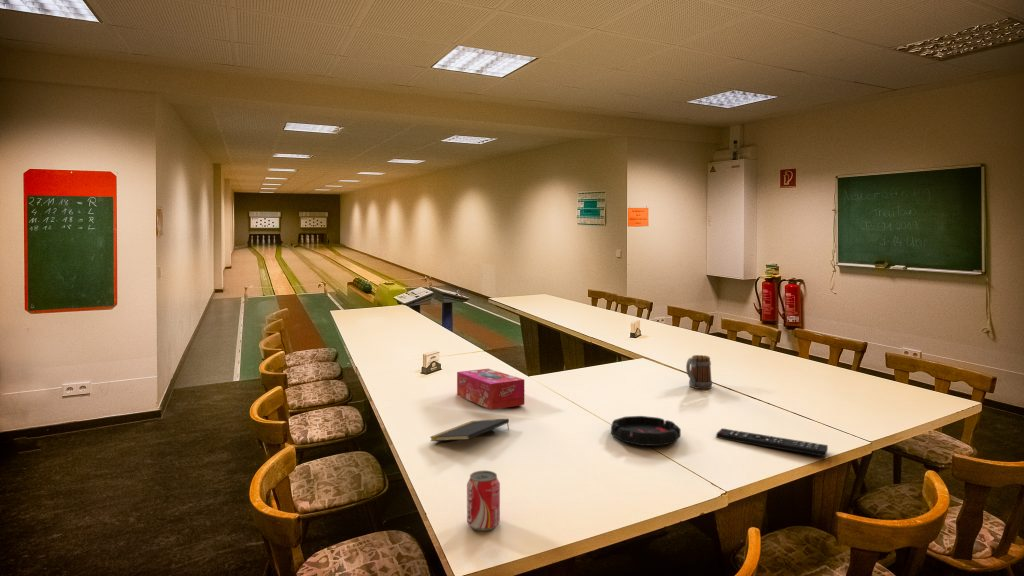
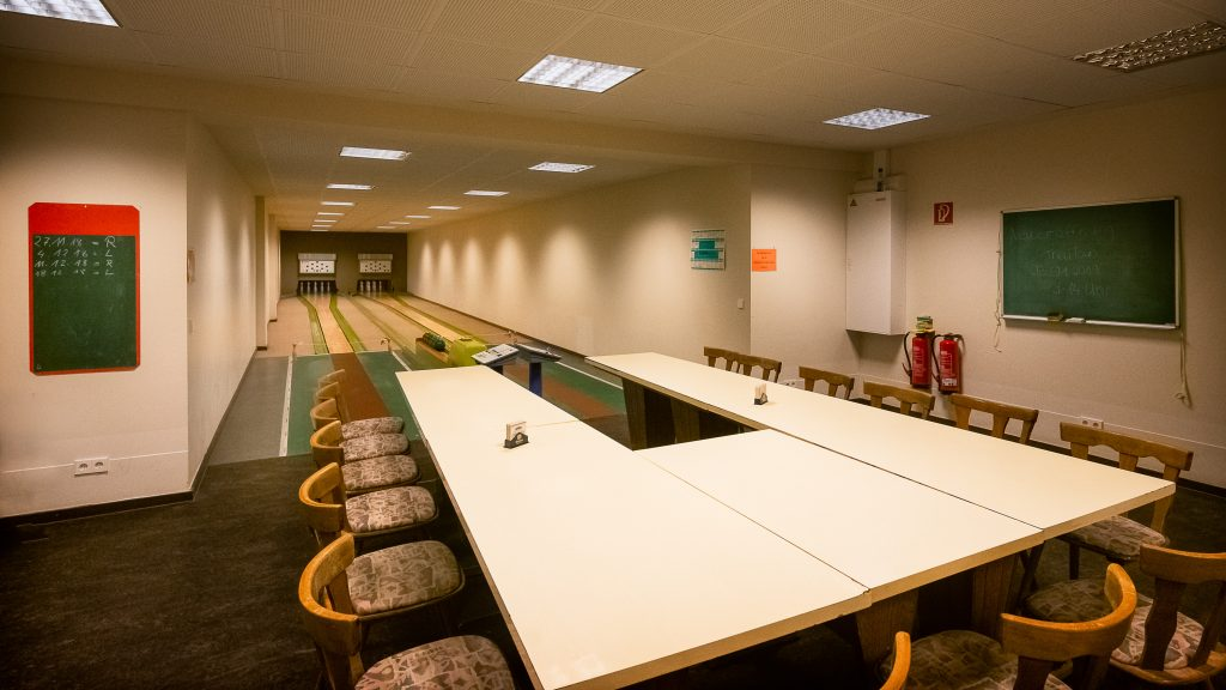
- tissue box [456,368,525,411]
- remote control [715,427,829,458]
- beer mug [685,354,713,390]
- ashtray [610,415,682,447]
- notepad [429,418,510,442]
- beverage can [466,470,501,532]
